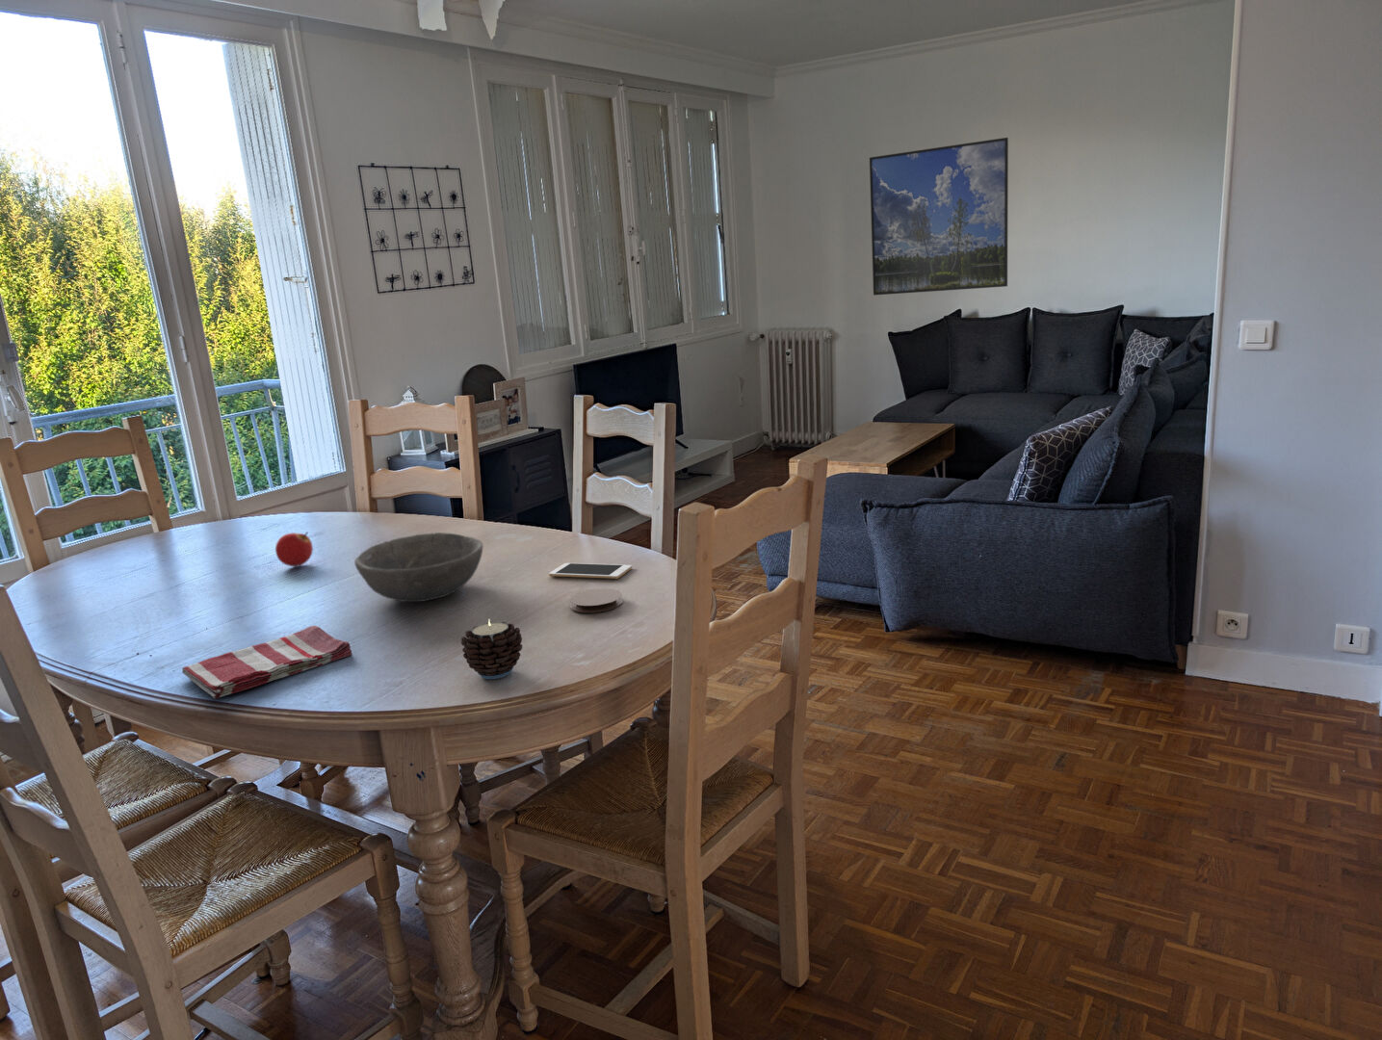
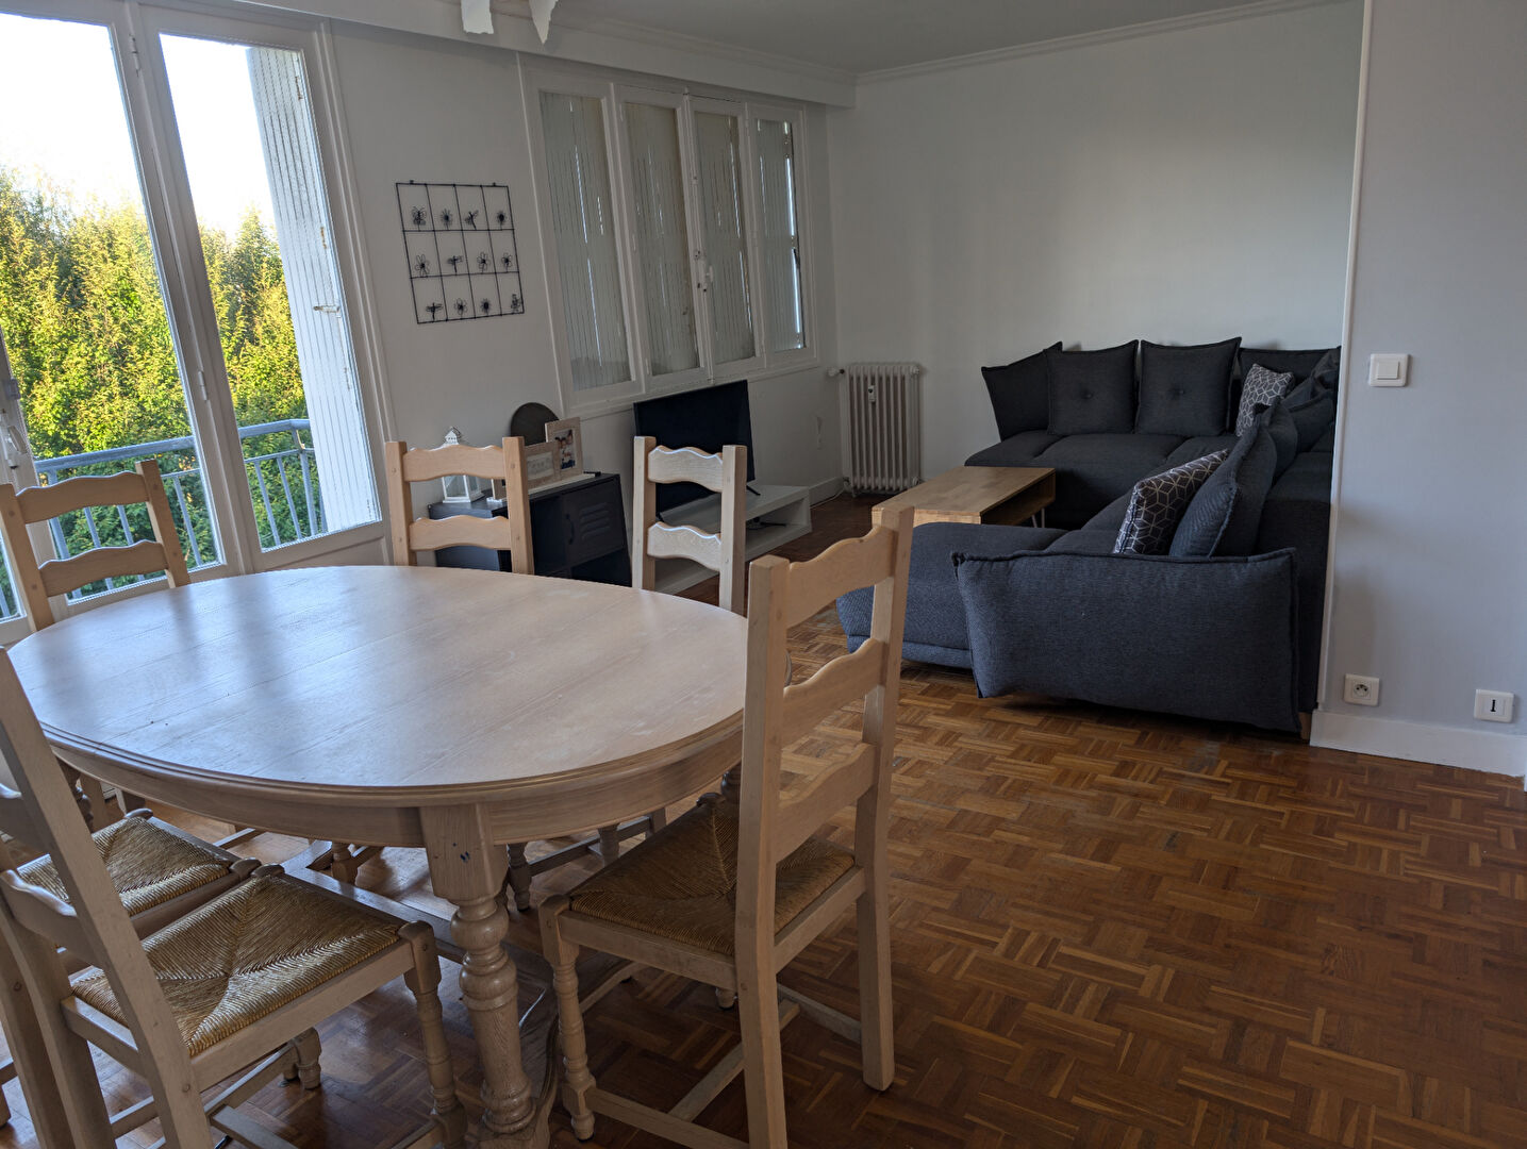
- cell phone [548,563,633,580]
- candle [459,619,523,679]
- dish towel [181,625,353,699]
- coaster [568,588,623,614]
- fruit [274,531,314,567]
- bowl [354,532,484,603]
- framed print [869,137,1009,296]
